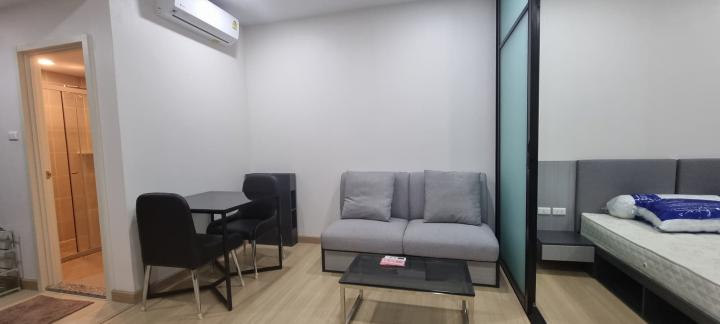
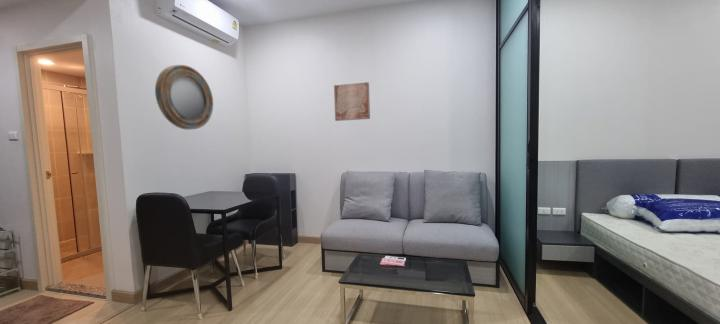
+ wall art [333,81,371,122]
+ home mirror [154,64,214,130]
